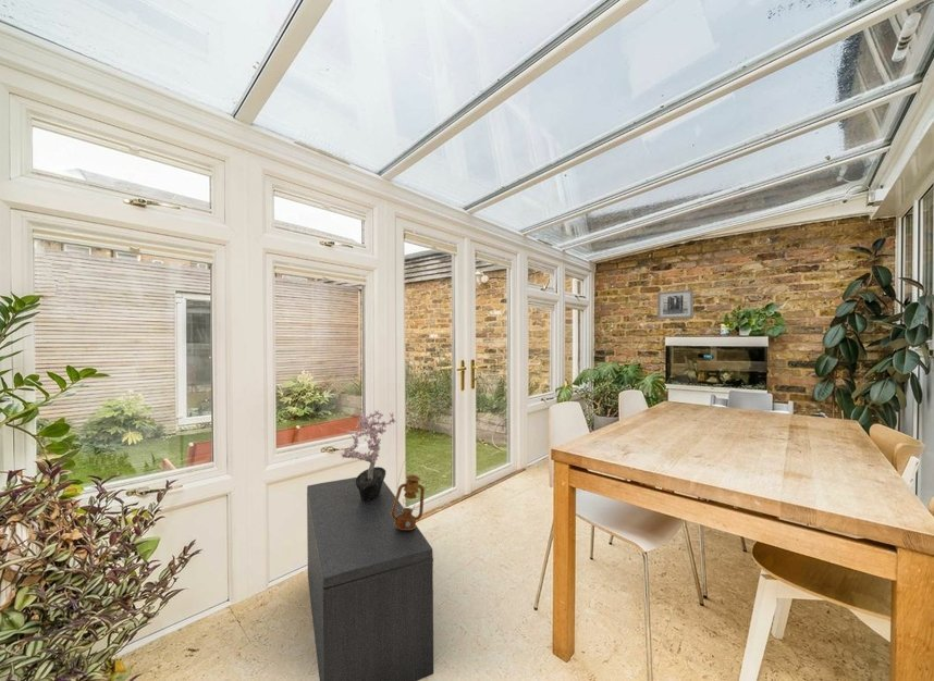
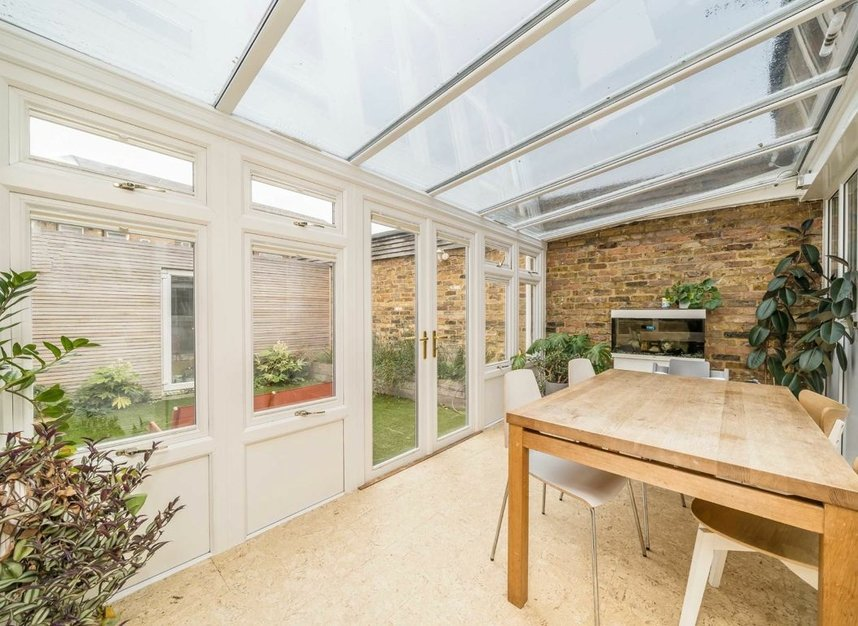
- bench [306,476,434,681]
- lantern [391,454,430,530]
- potted plant [340,409,396,502]
- wall art [656,289,695,320]
